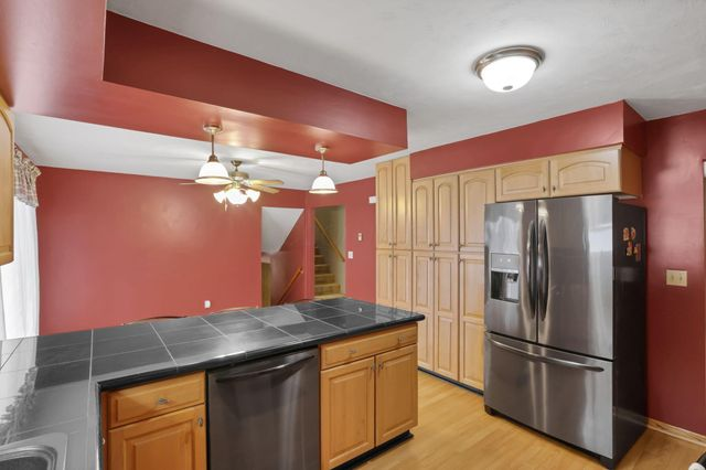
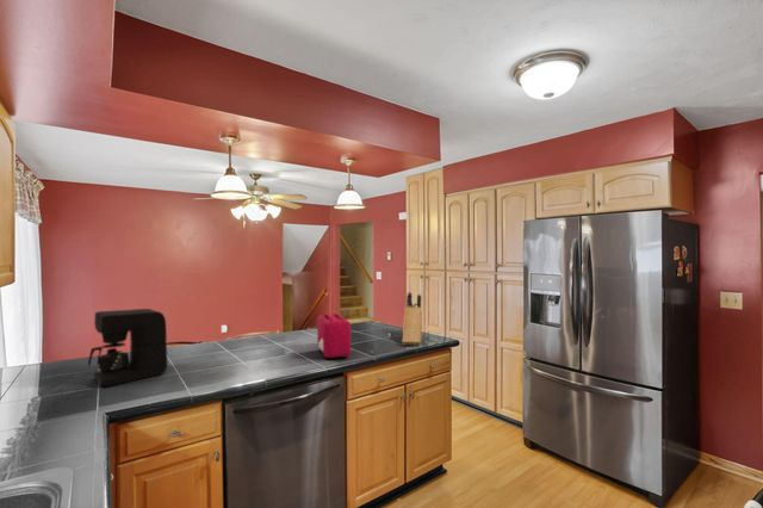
+ coffee maker [87,308,168,388]
+ toaster [316,312,352,360]
+ knife block [401,291,423,347]
